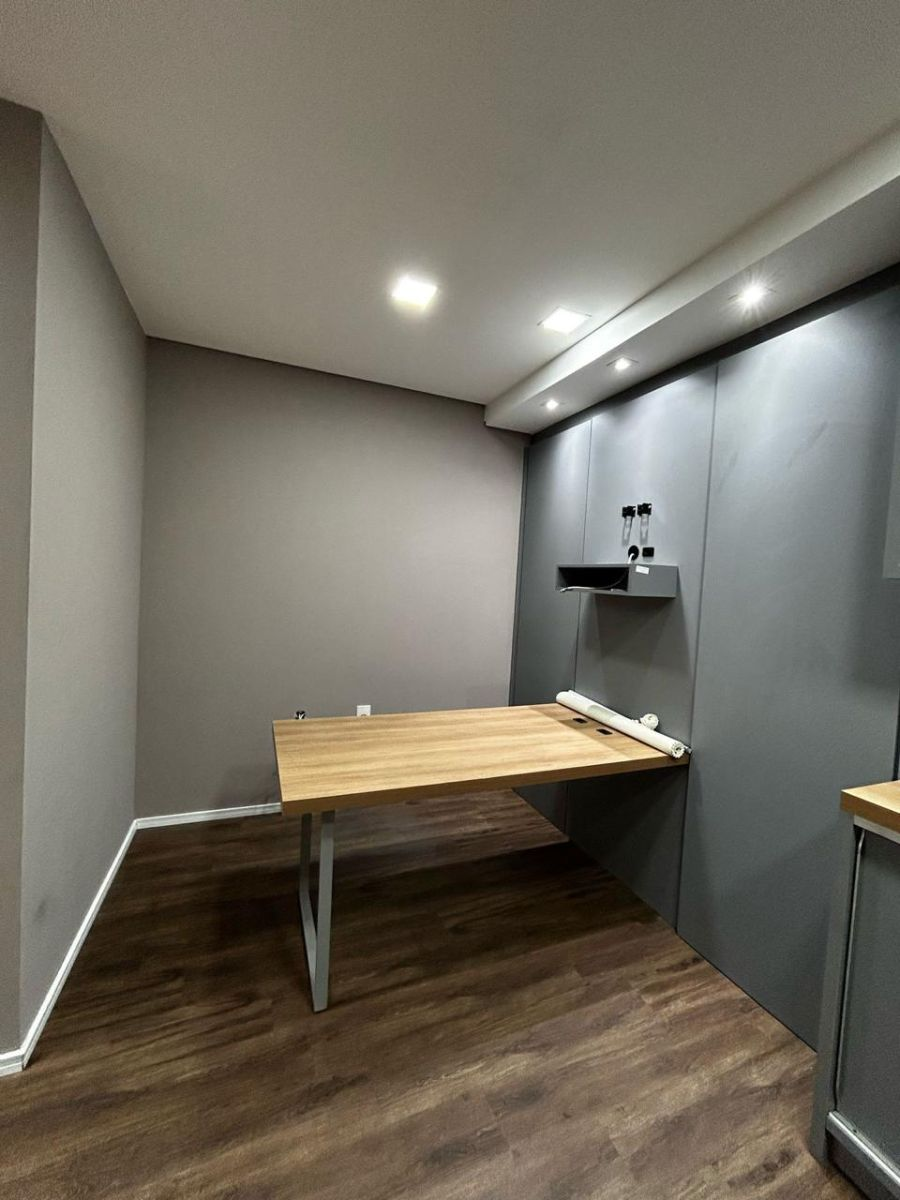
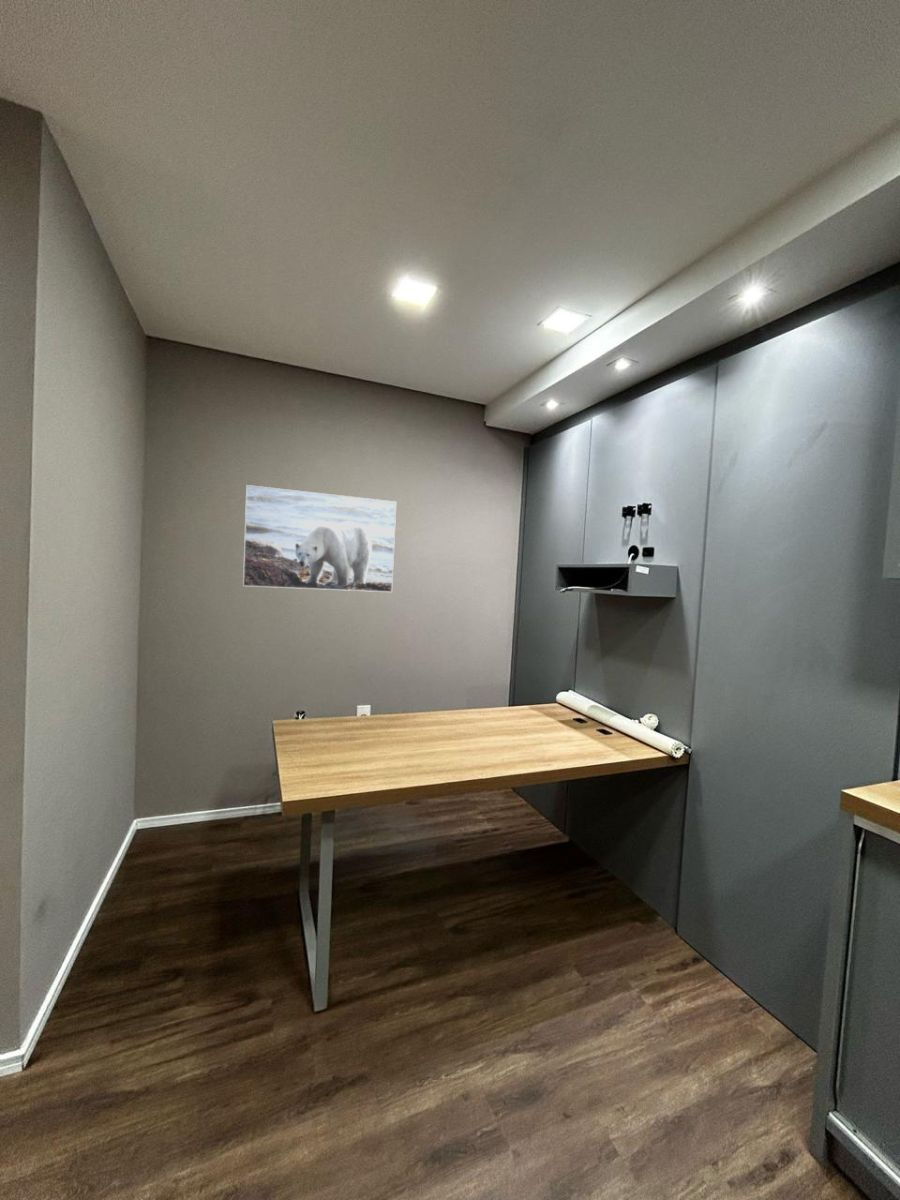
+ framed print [242,484,397,593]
